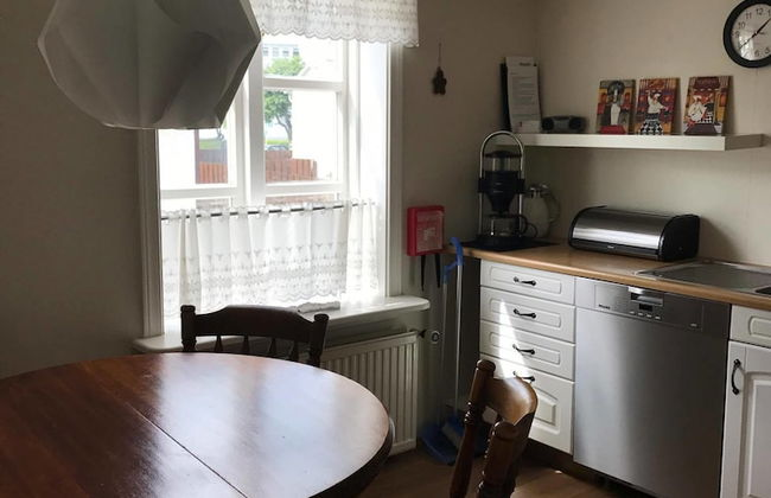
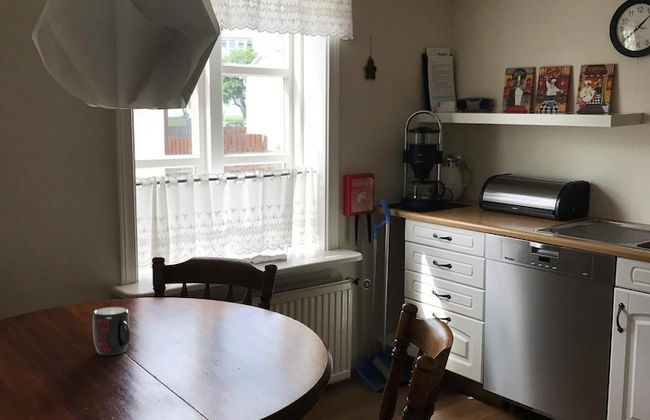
+ mug [92,306,131,356]
